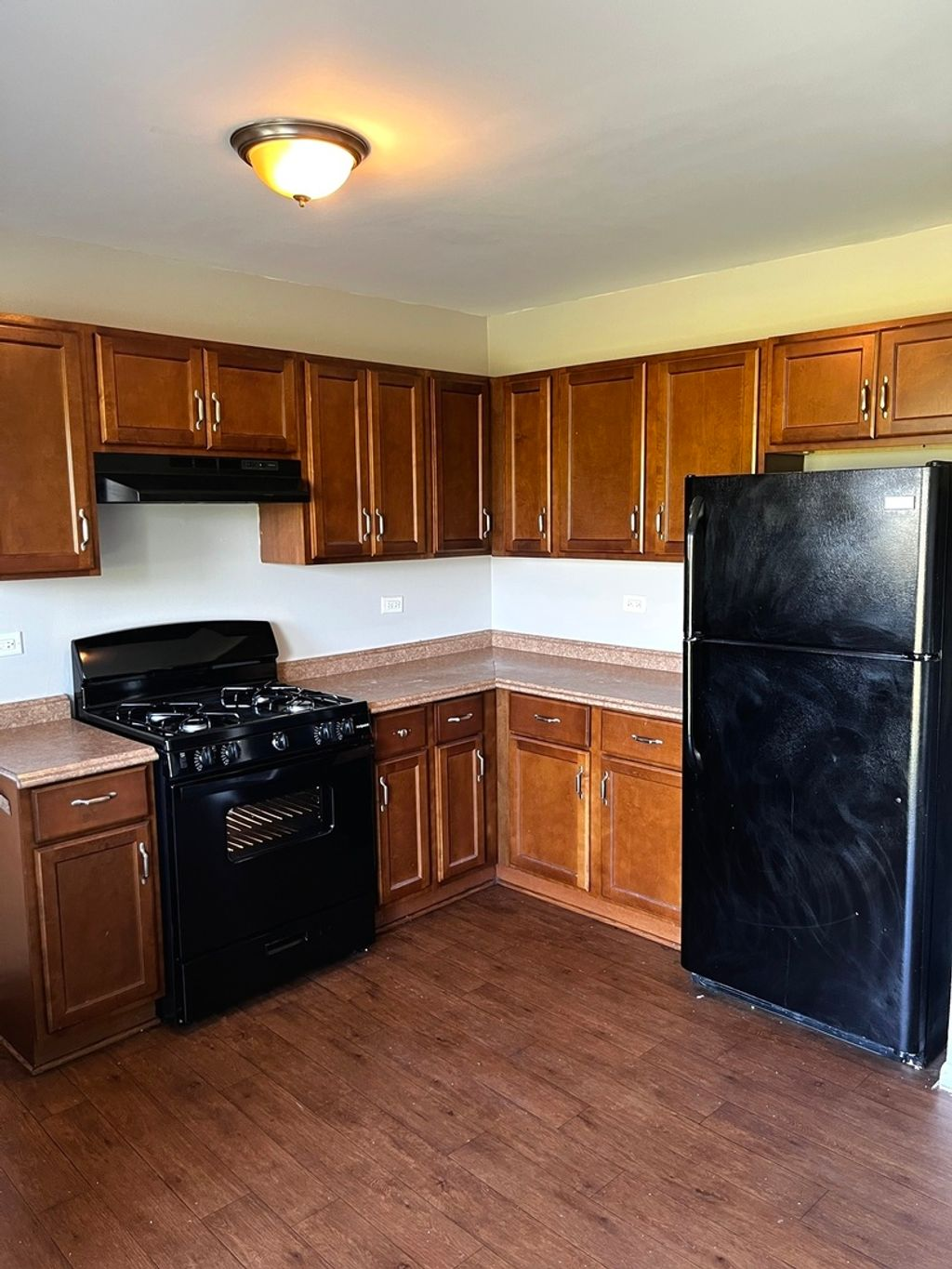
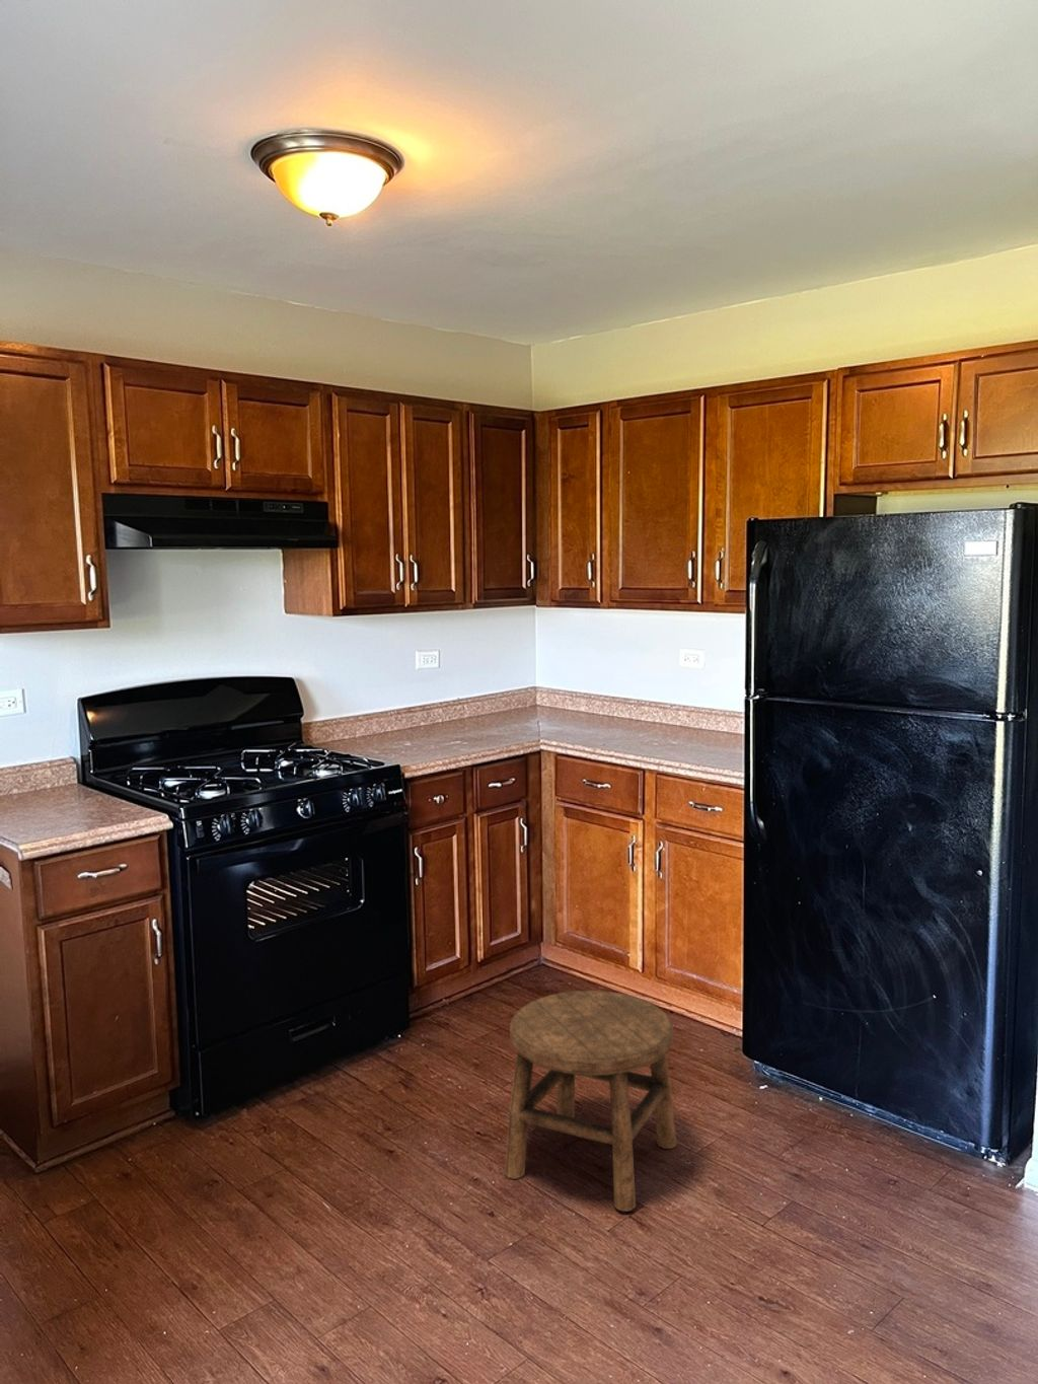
+ stool [504,989,677,1213]
